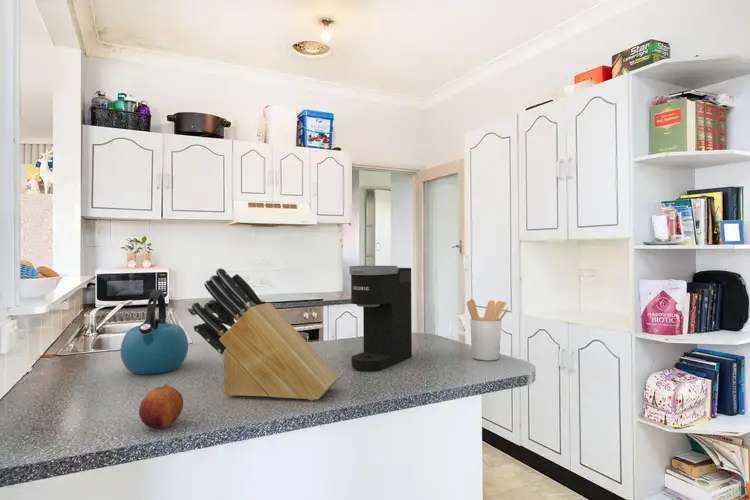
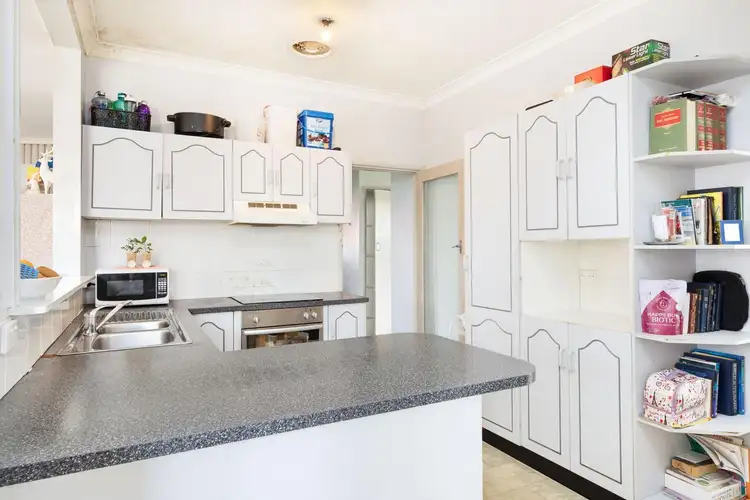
- knife block [191,267,340,401]
- coffee maker [348,264,413,372]
- kettle [120,289,189,375]
- utensil holder [466,298,509,361]
- fruit [138,384,184,429]
